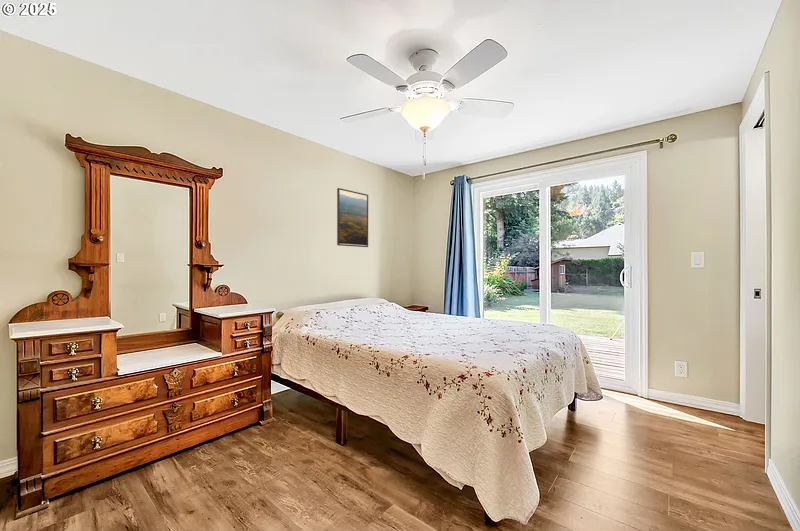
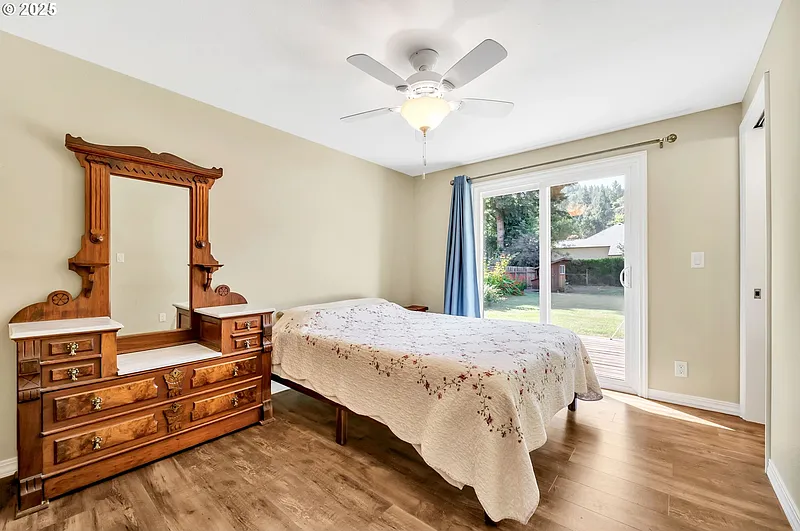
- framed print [336,187,369,248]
